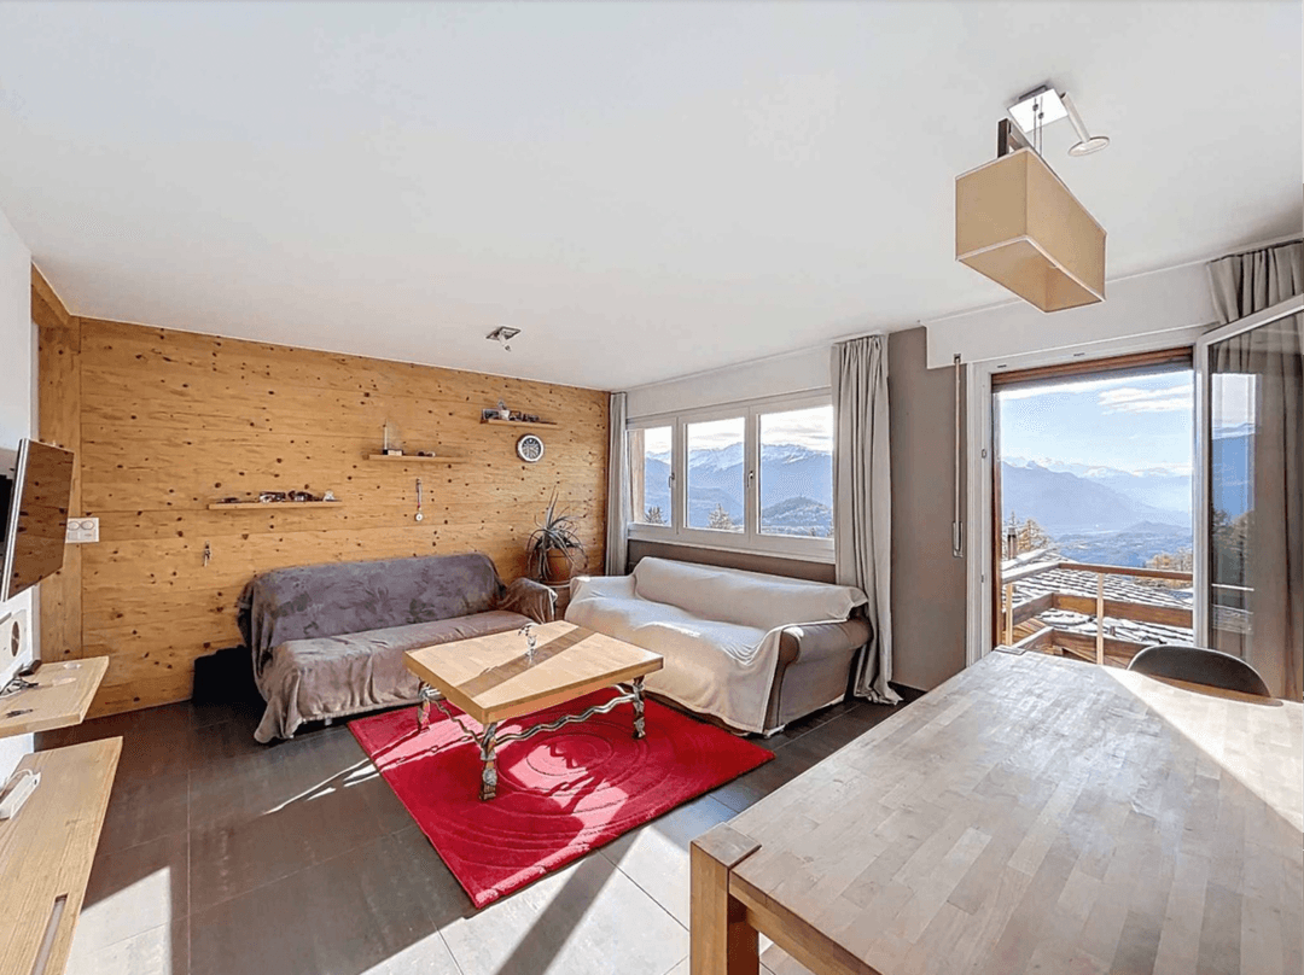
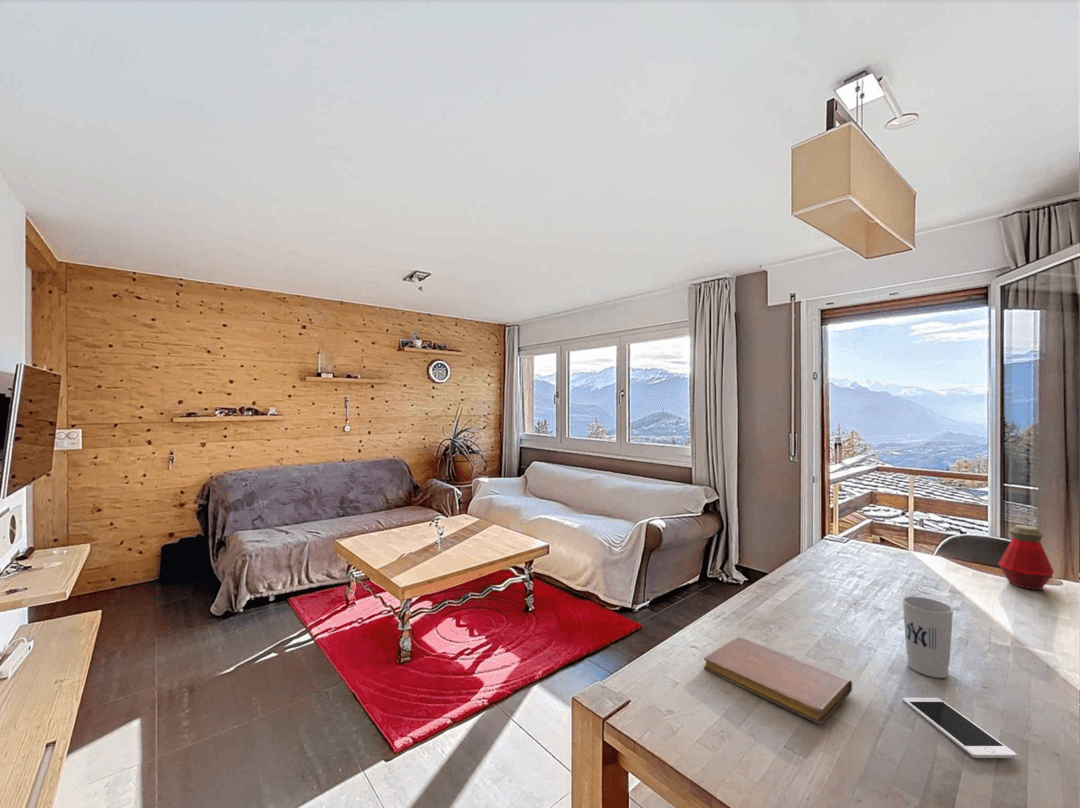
+ cell phone [902,697,1018,759]
+ cup [901,595,954,679]
+ bottle [997,524,1055,591]
+ notebook [703,636,853,725]
